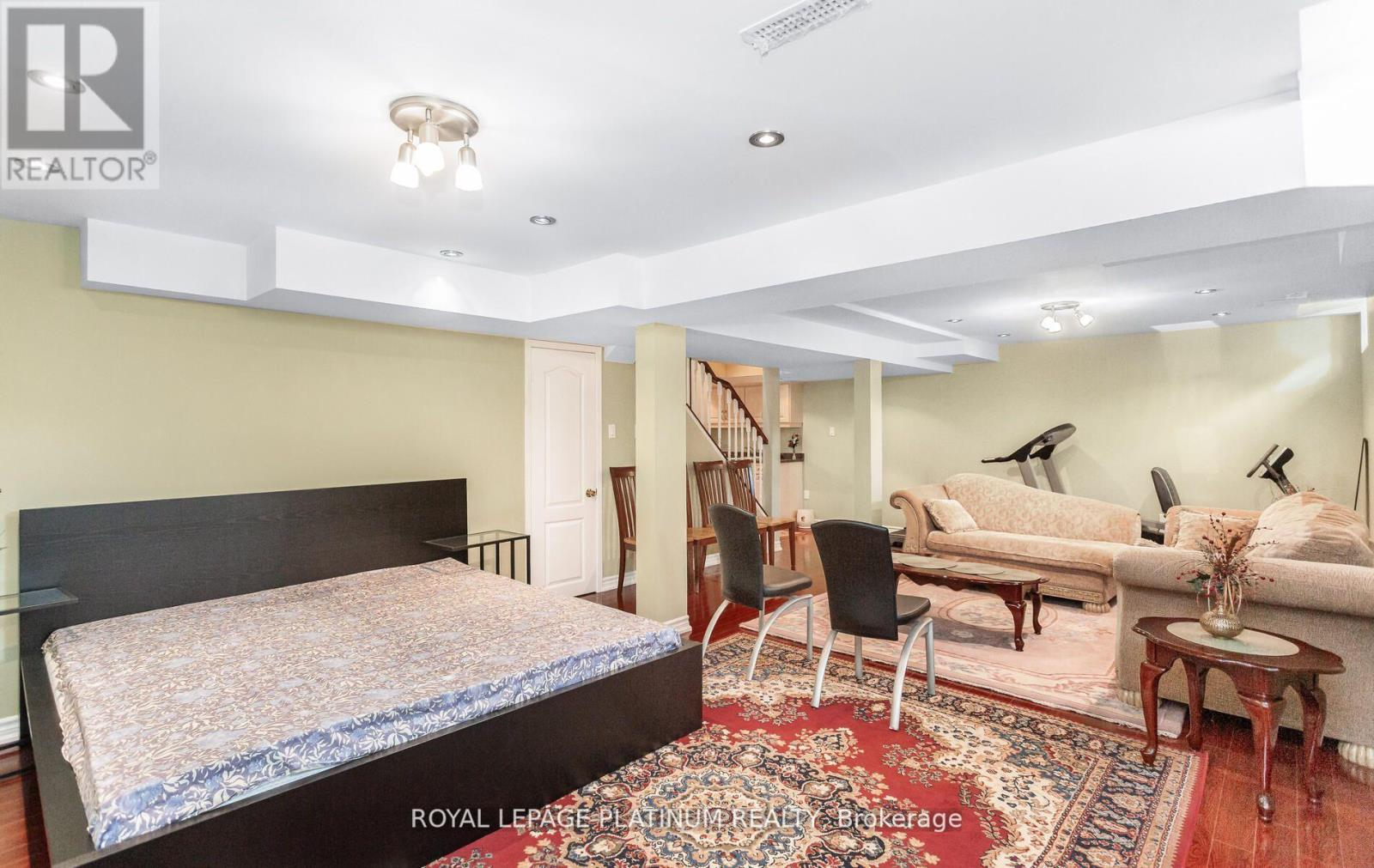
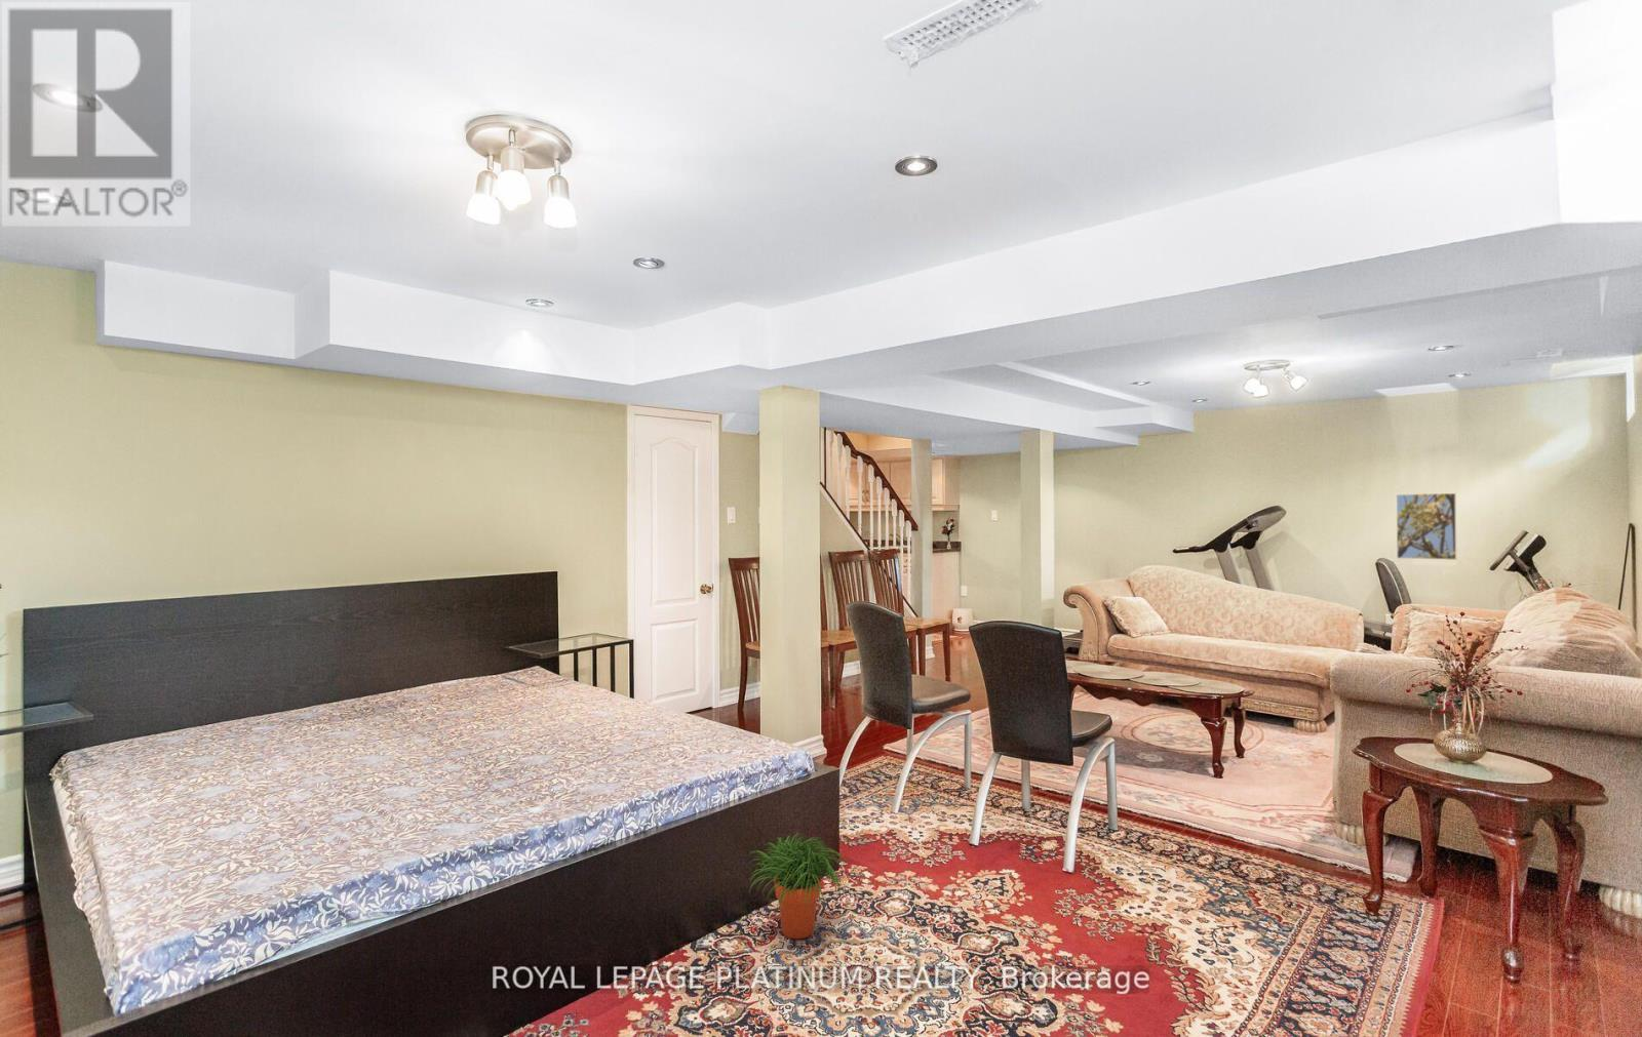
+ potted plant [747,832,851,939]
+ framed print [1395,492,1457,562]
